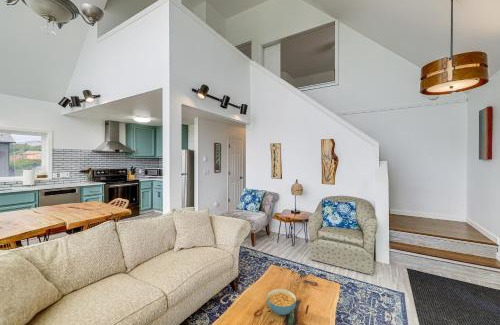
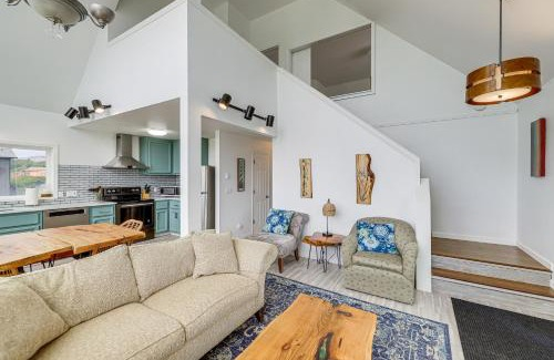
- cereal bowl [266,288,297,316]
